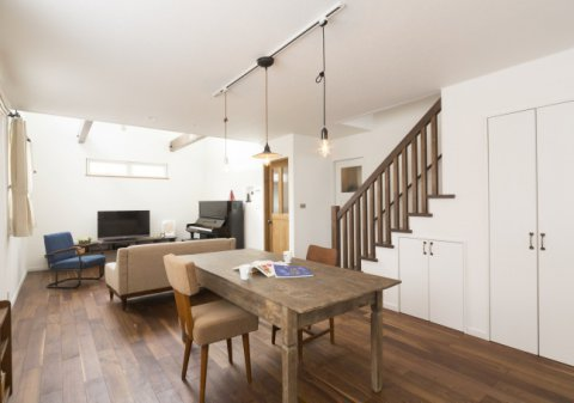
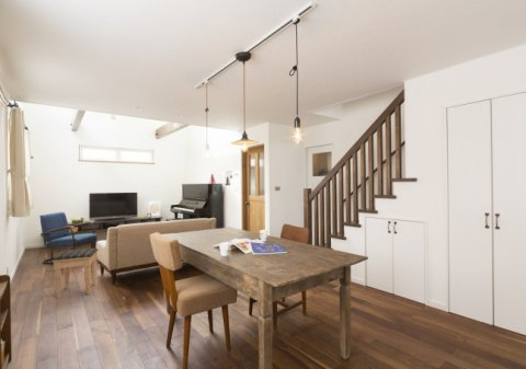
+ footstool [52,247,100,299]
